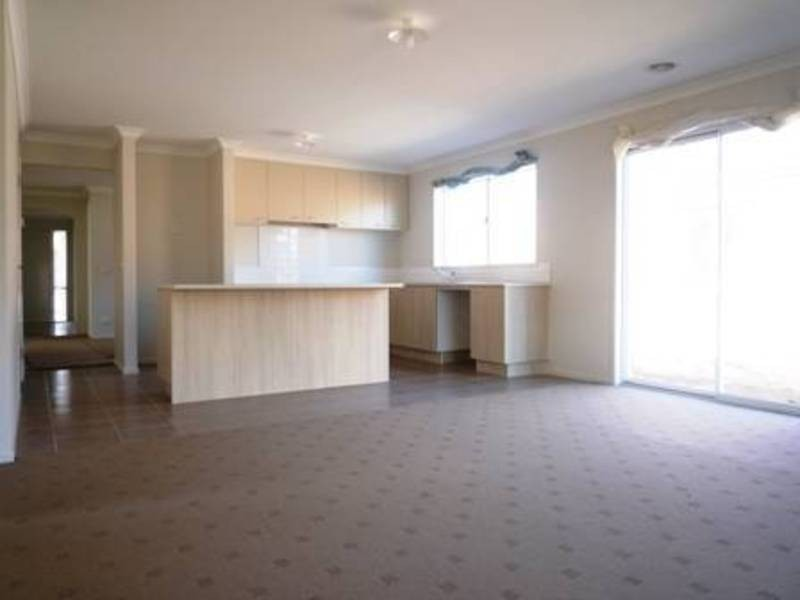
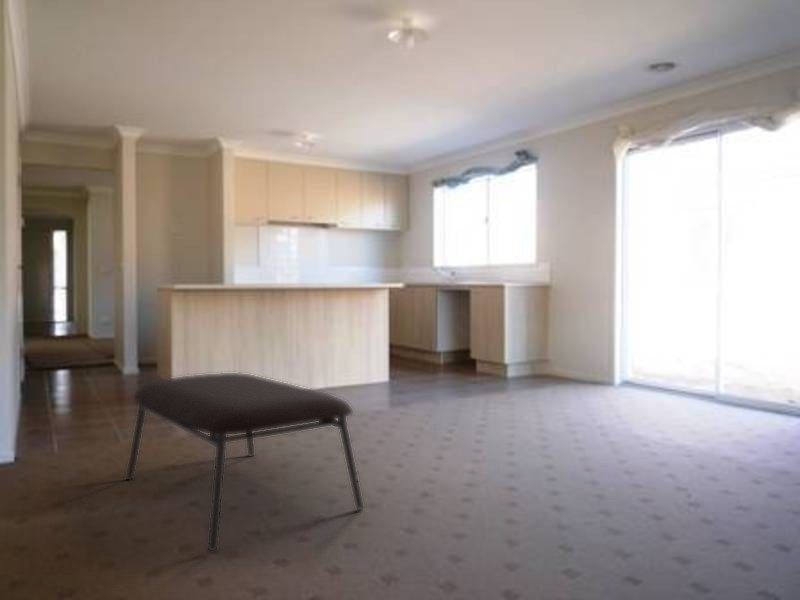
+ coffee table [125,372,364,552]
